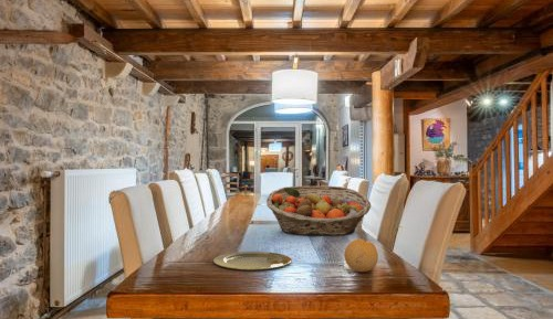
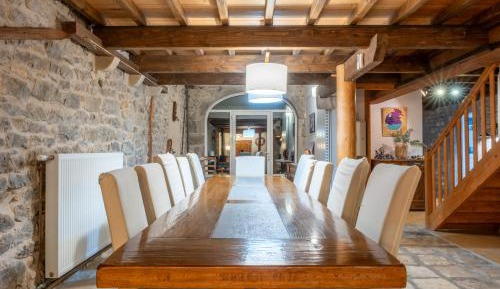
- fruit basket [265,184,372,236]
- plate [212,251,293,270]
- fruit [343,238,379,273]
